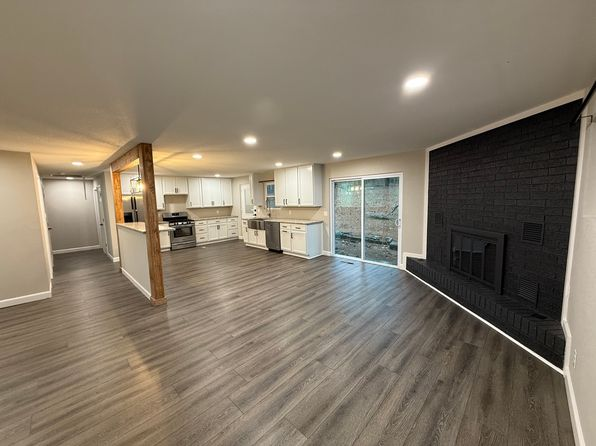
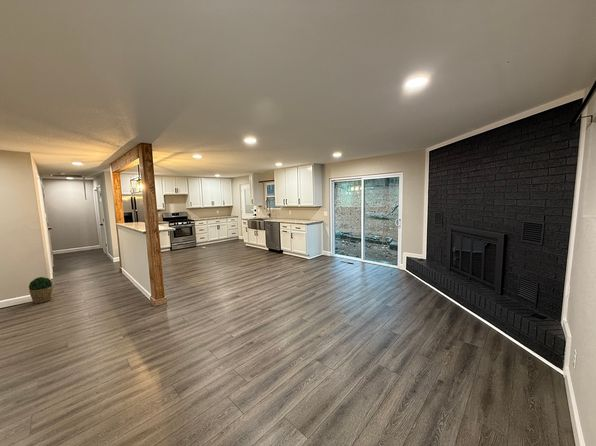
+ potted plant [28,276,54,305]
